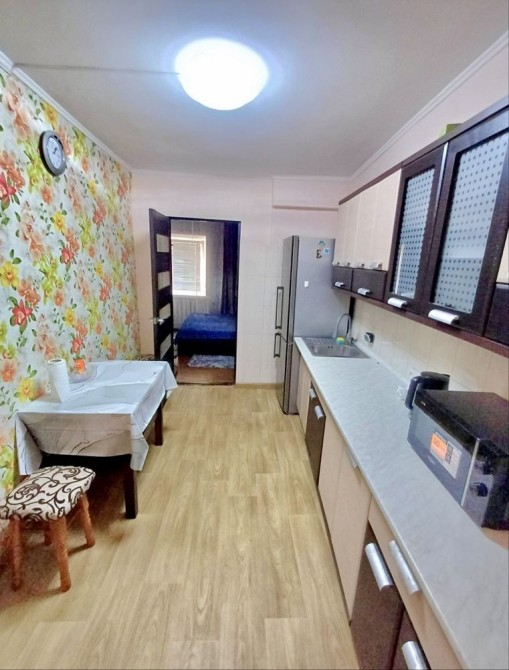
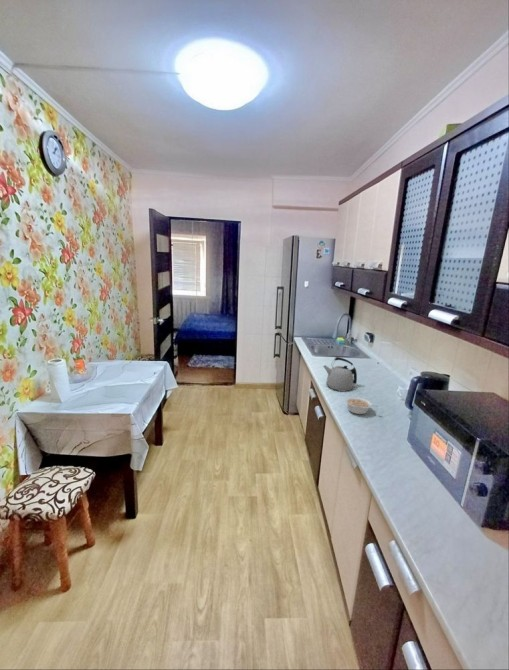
+ legume [344,396,378,415]
+ kettle [322,356,358,392]
